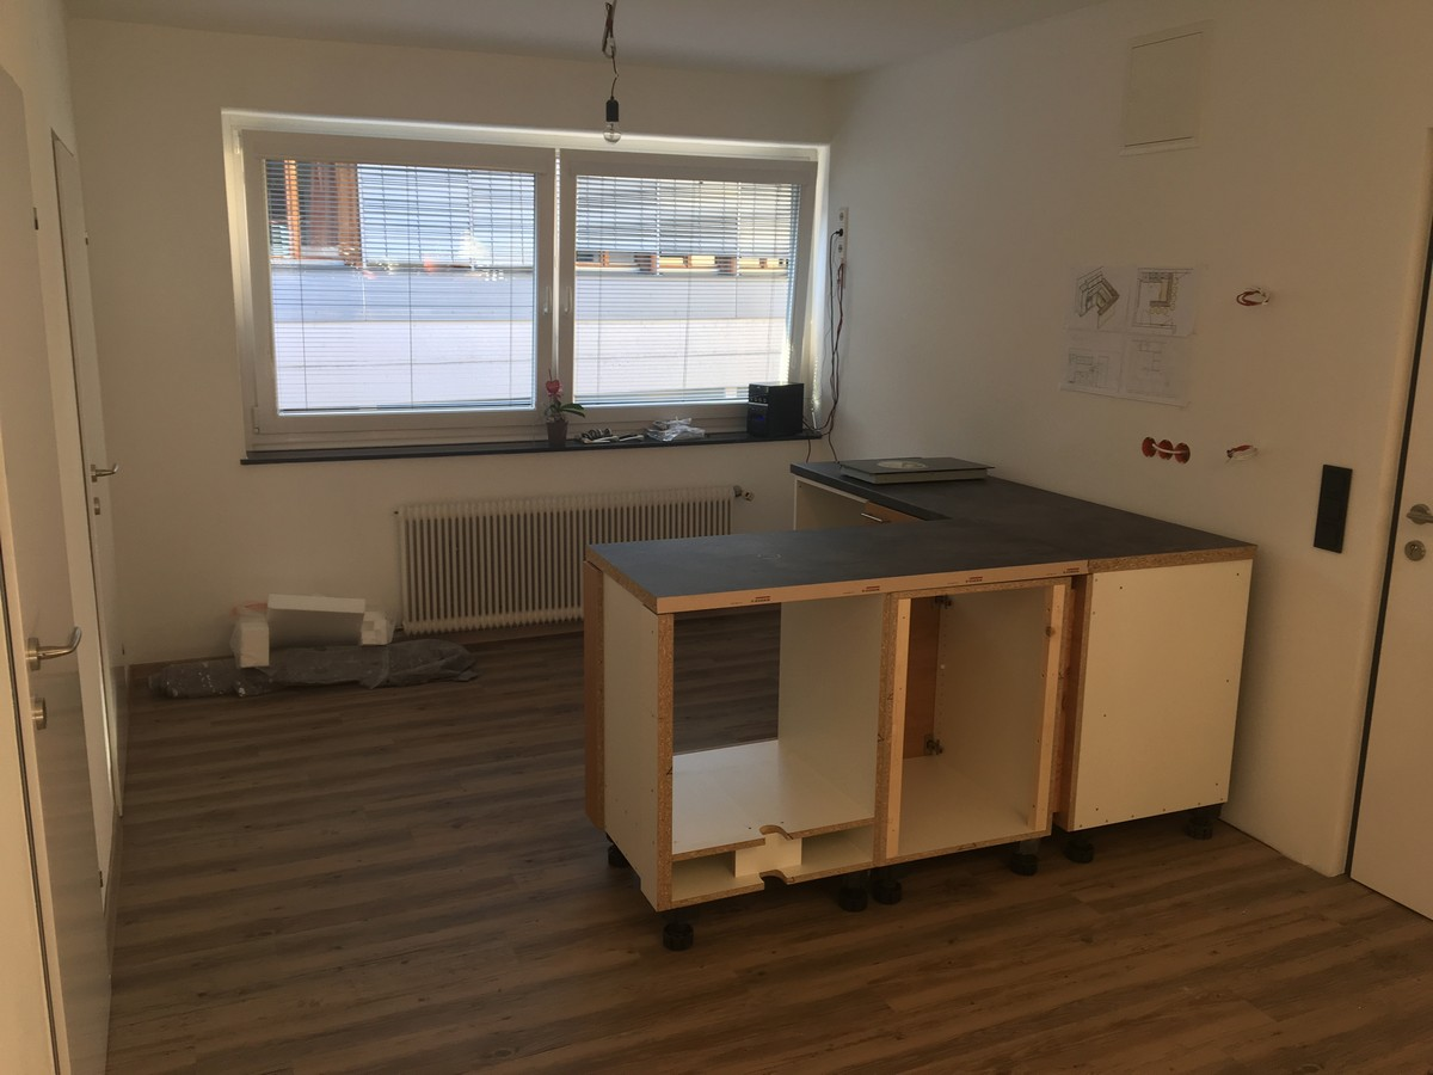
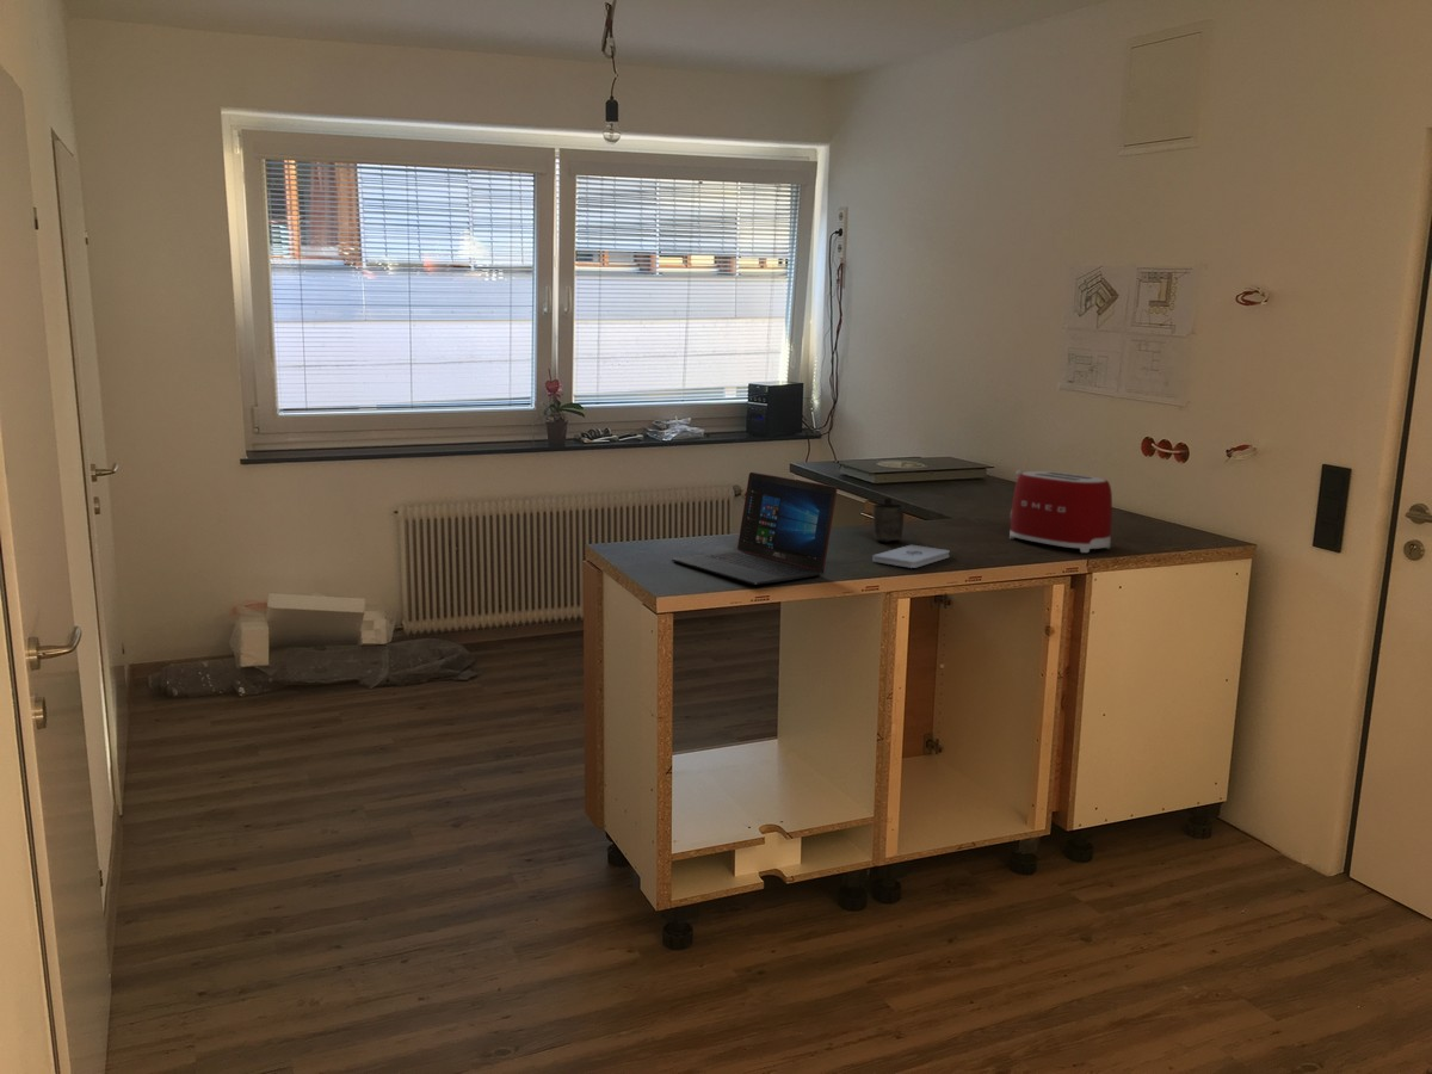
+ mug [871,498,906,543]
+ laptop [671,471,839,586]
+ notepad [871,543,951,569]
+ toaster [1008,469,1113,554]
